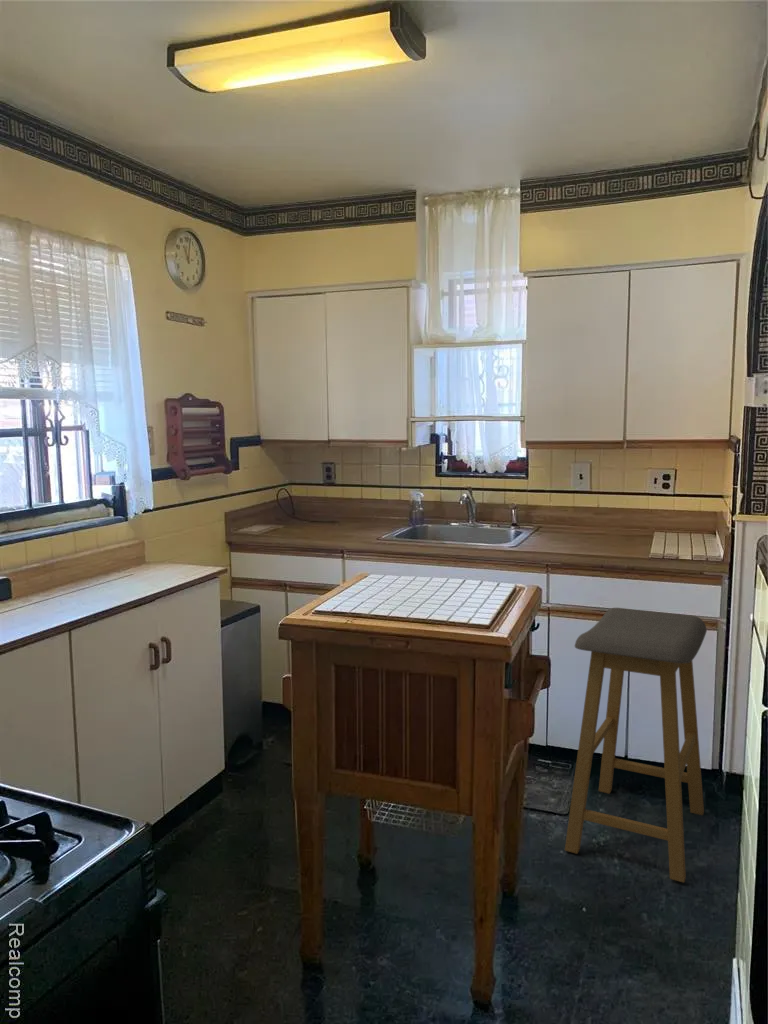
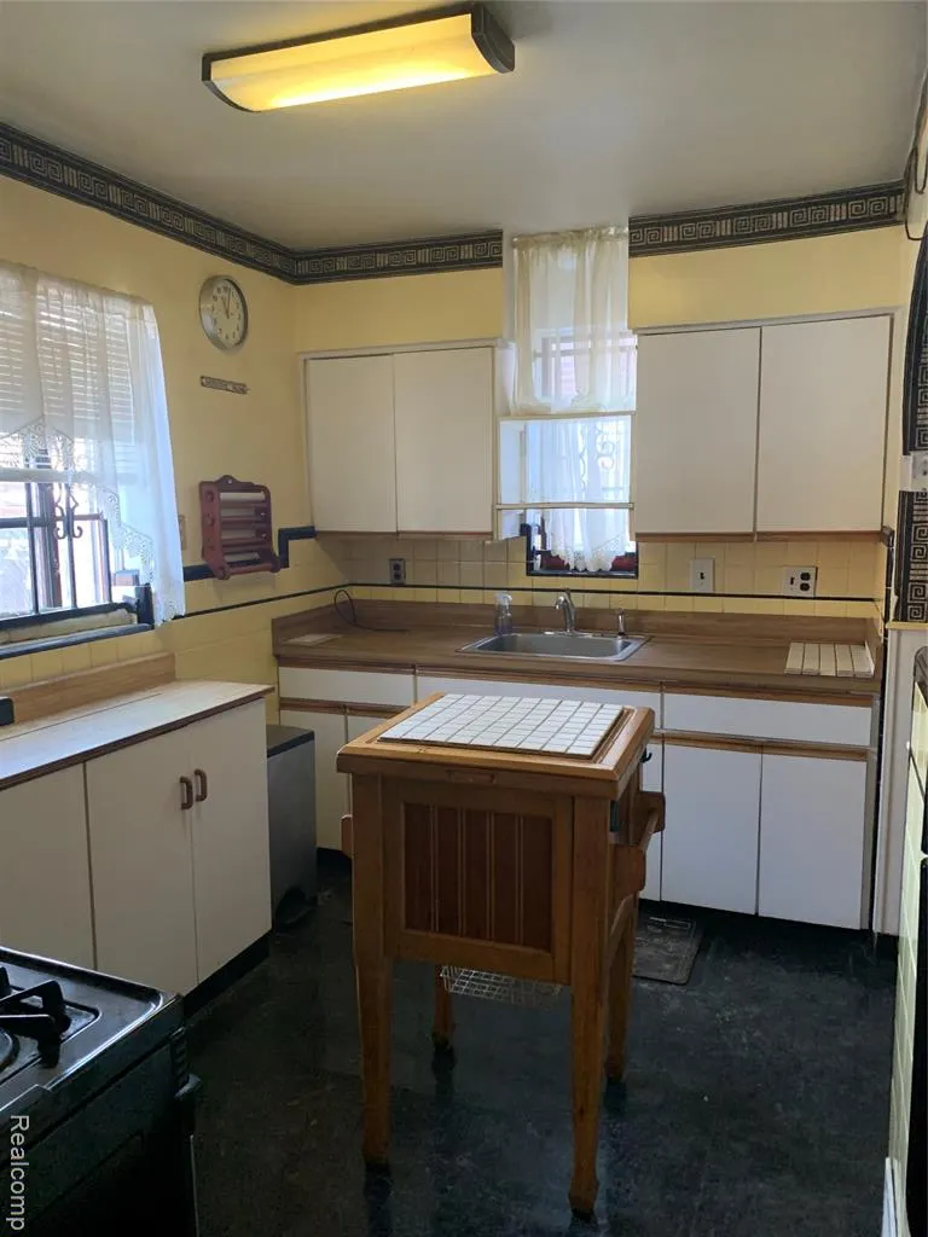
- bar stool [564,607,708,884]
